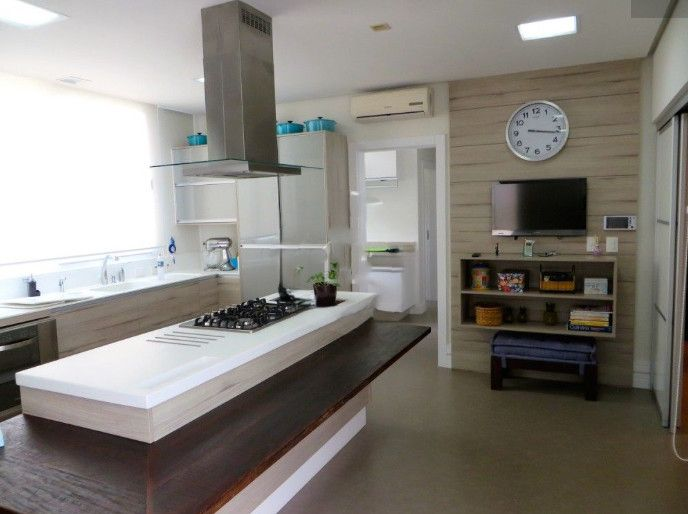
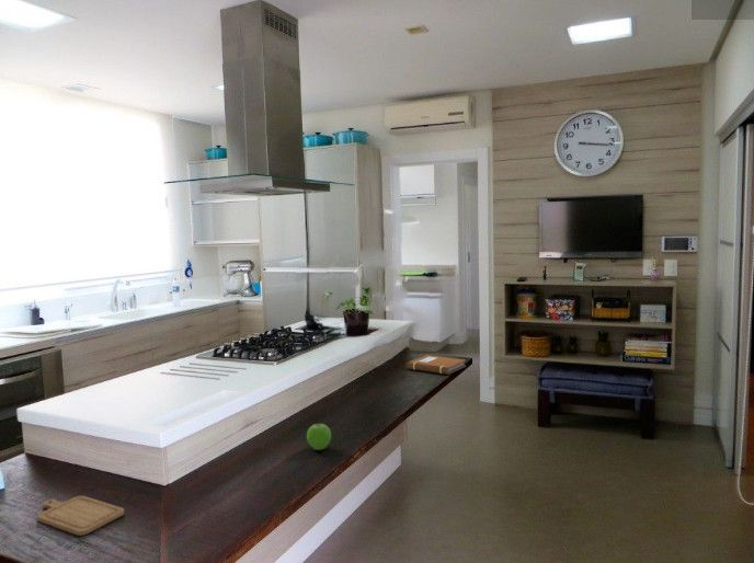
+ notebook [407,354,467,376]
+ chopping board [36,495,125,537]
+ fruit [306,423,332,451]
